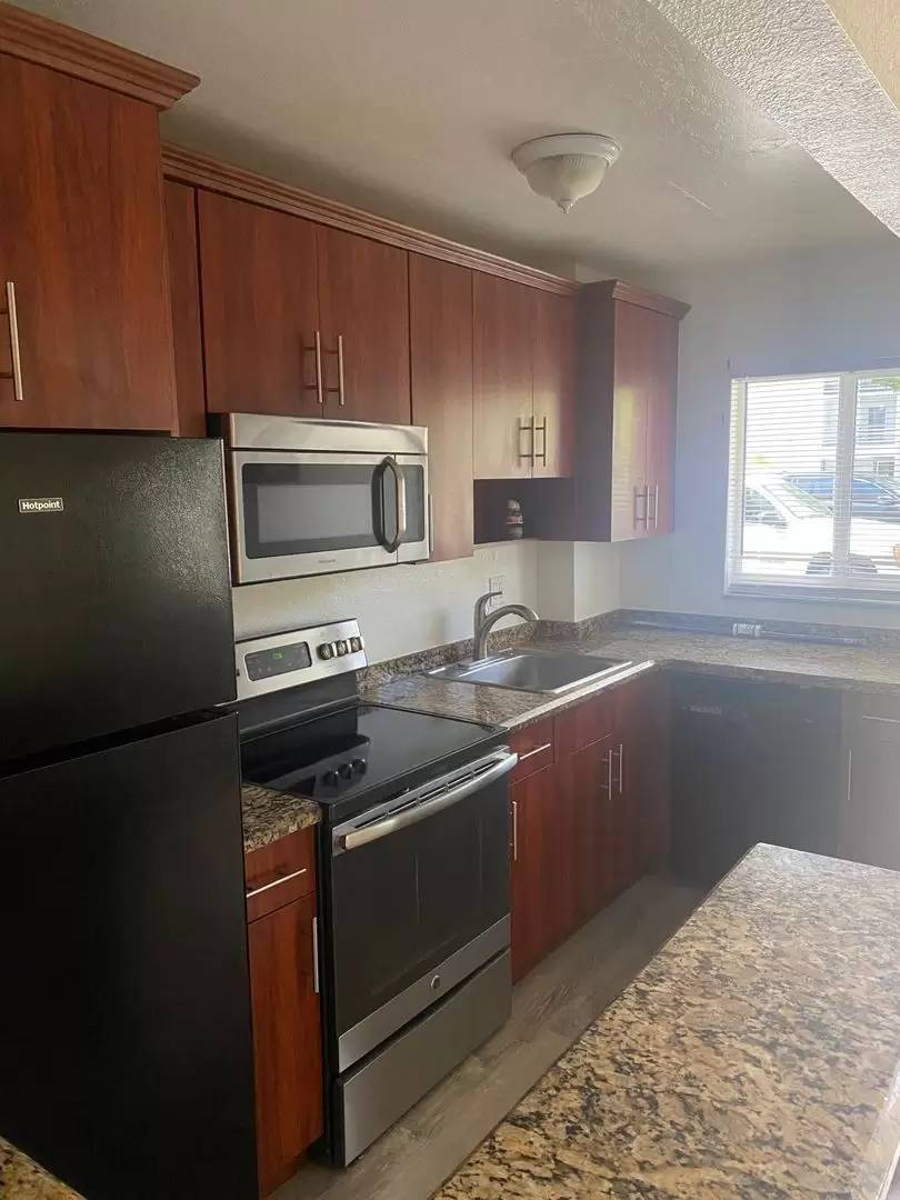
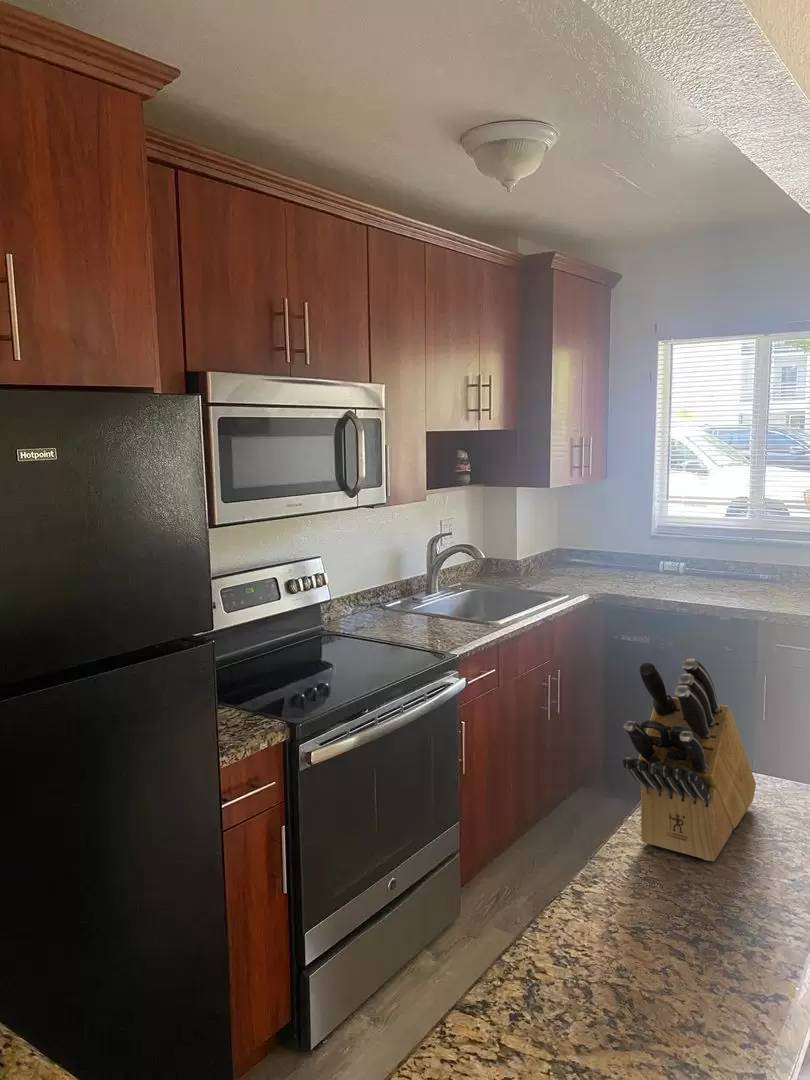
+ knife block [622,658,757,862]
